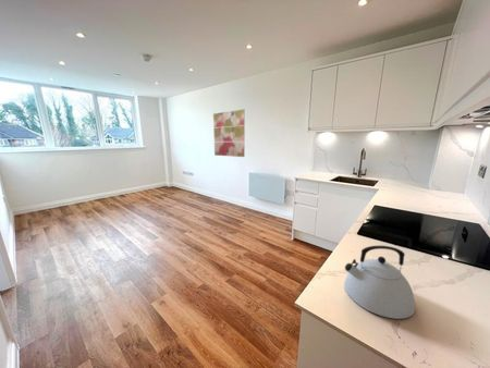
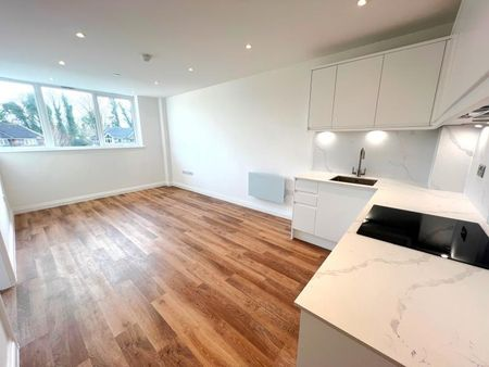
- kettle [343,245,416,320]
- wall art [212,108,246,158]
